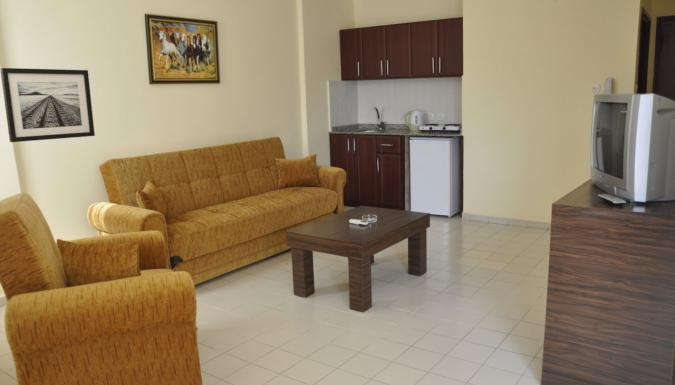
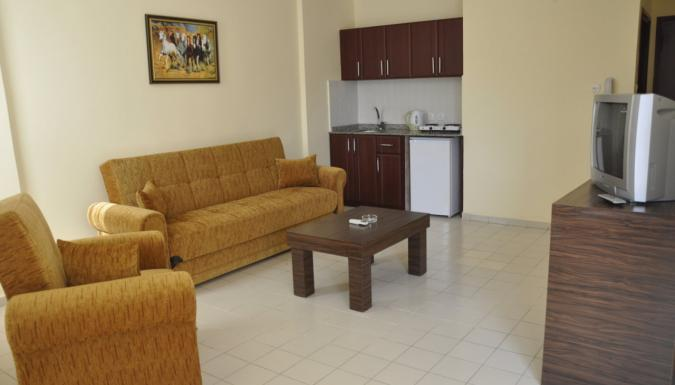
- wall art [0,67,96,143]
